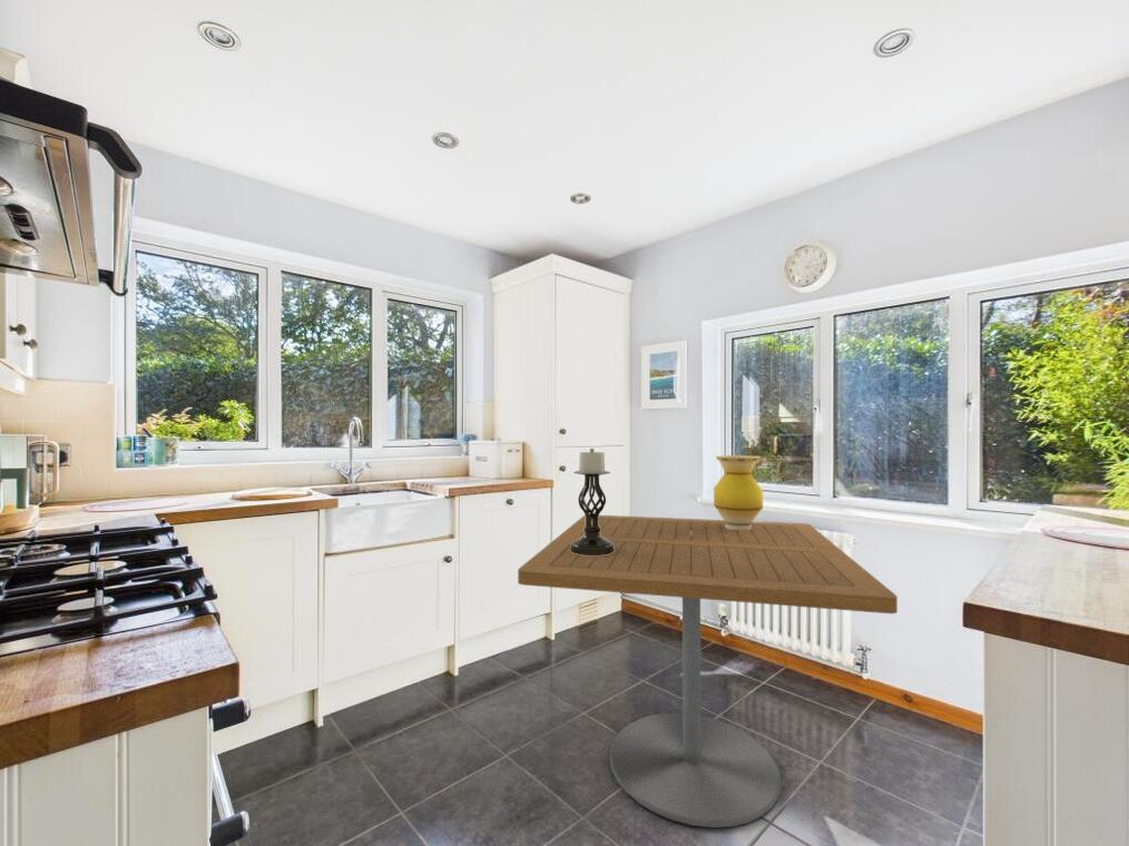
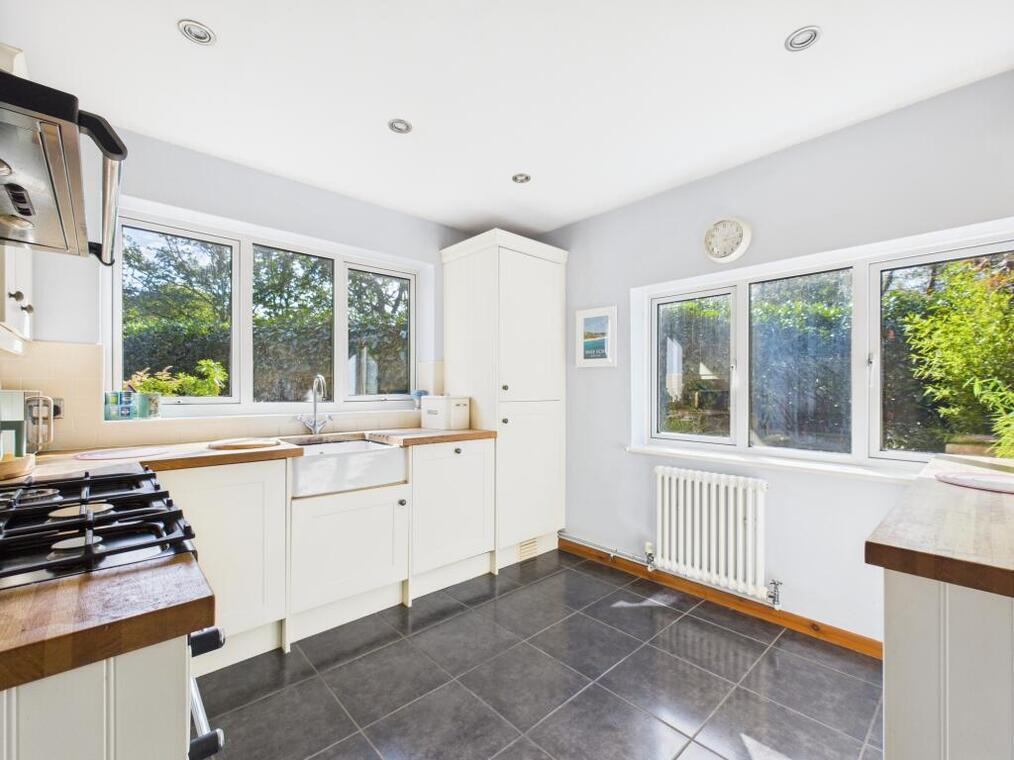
- candle holder [570,447,615,555]
- vase [713,454,764,530]
- dining table [517,514,899,829]
